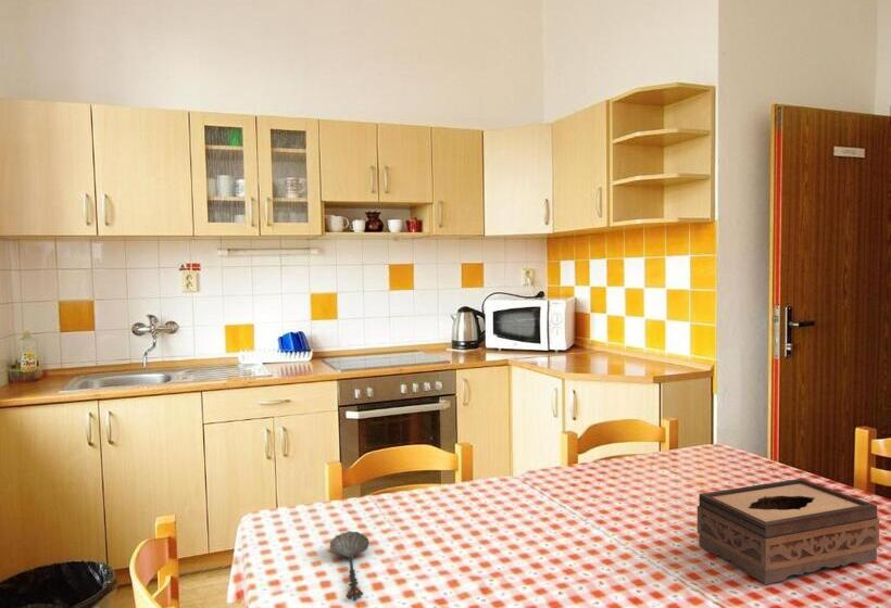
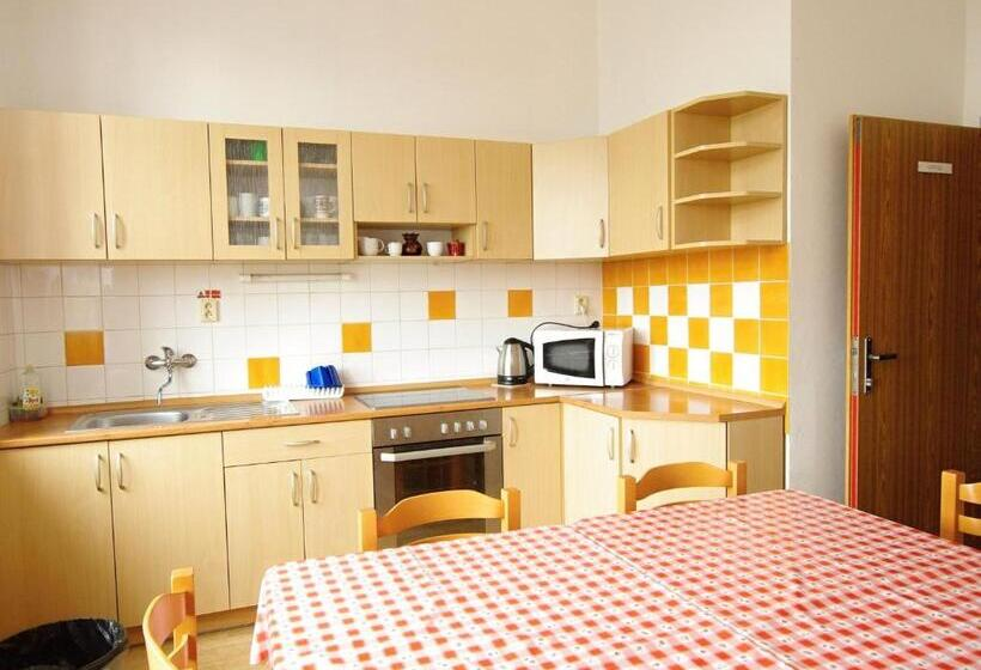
- tissue box [697,478,880,585]
- spoon [328,530,371,603]
